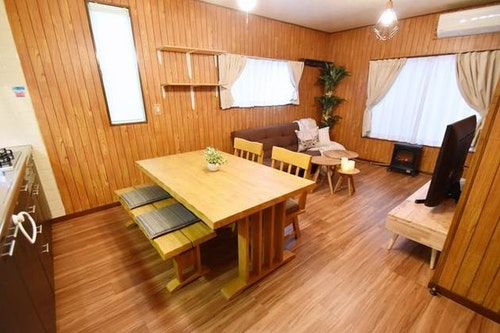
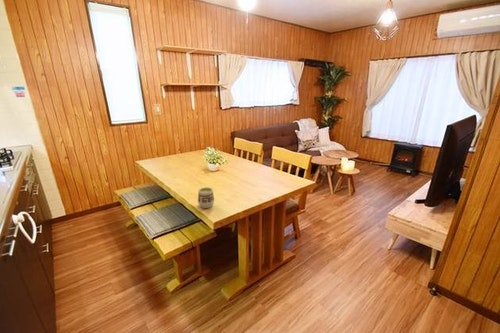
+ cup [197,186,215,209]
